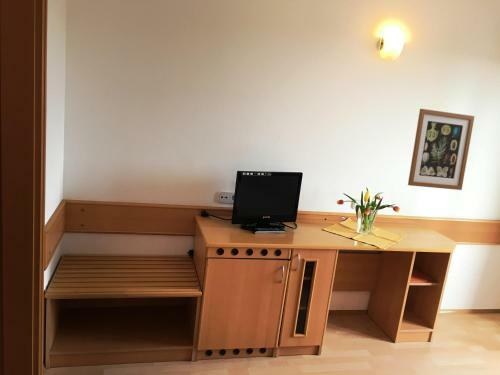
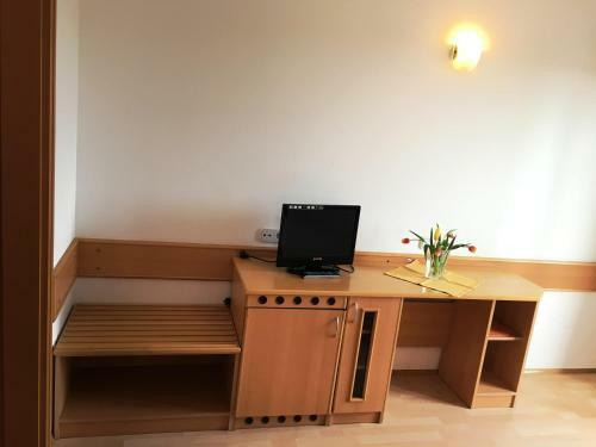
- wall art [407,108,476,191]
